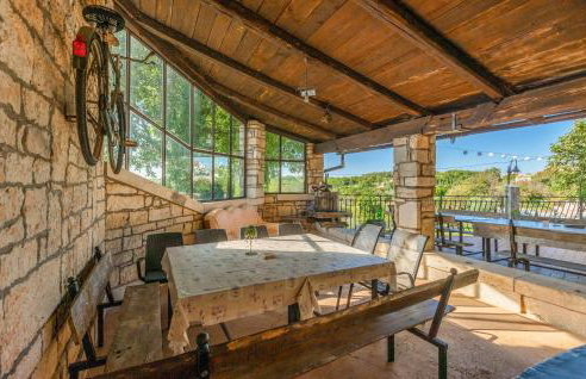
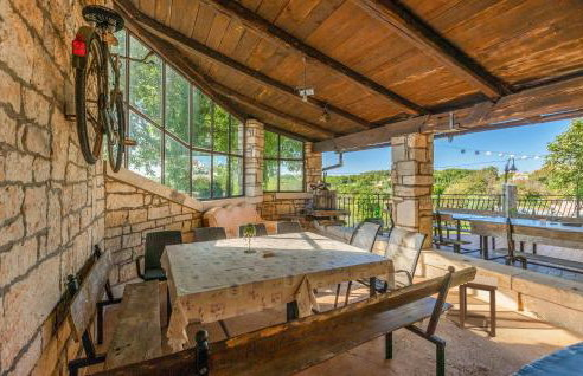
+ stool [457,274,499,337]
